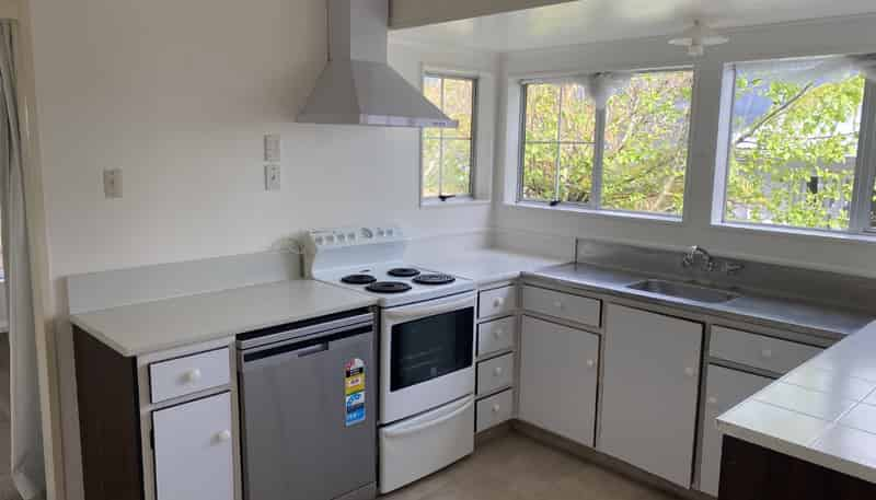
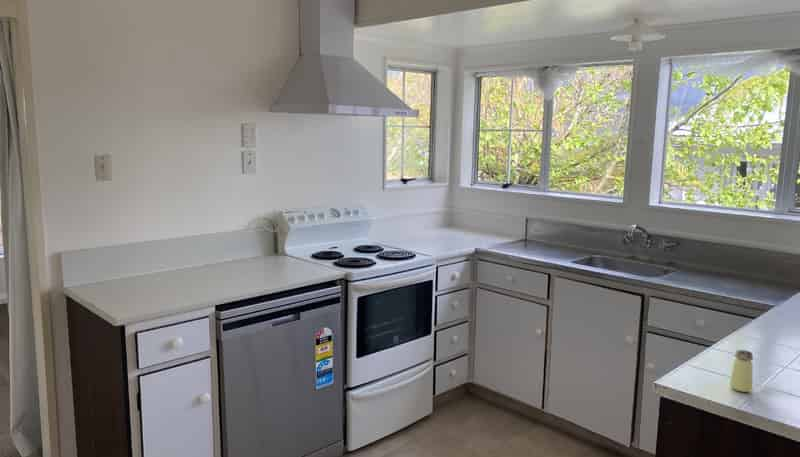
+ saltshaker [728,349,754,393]
